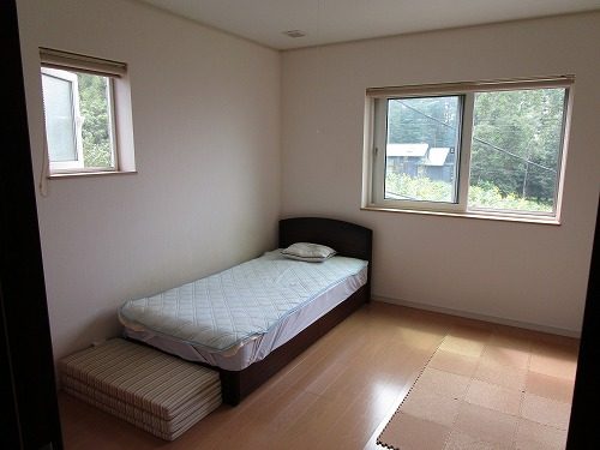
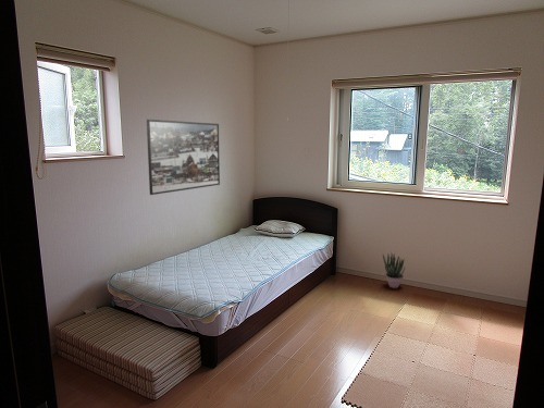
+ potted plant [382,250,406,289]
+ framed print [146,119,221,196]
